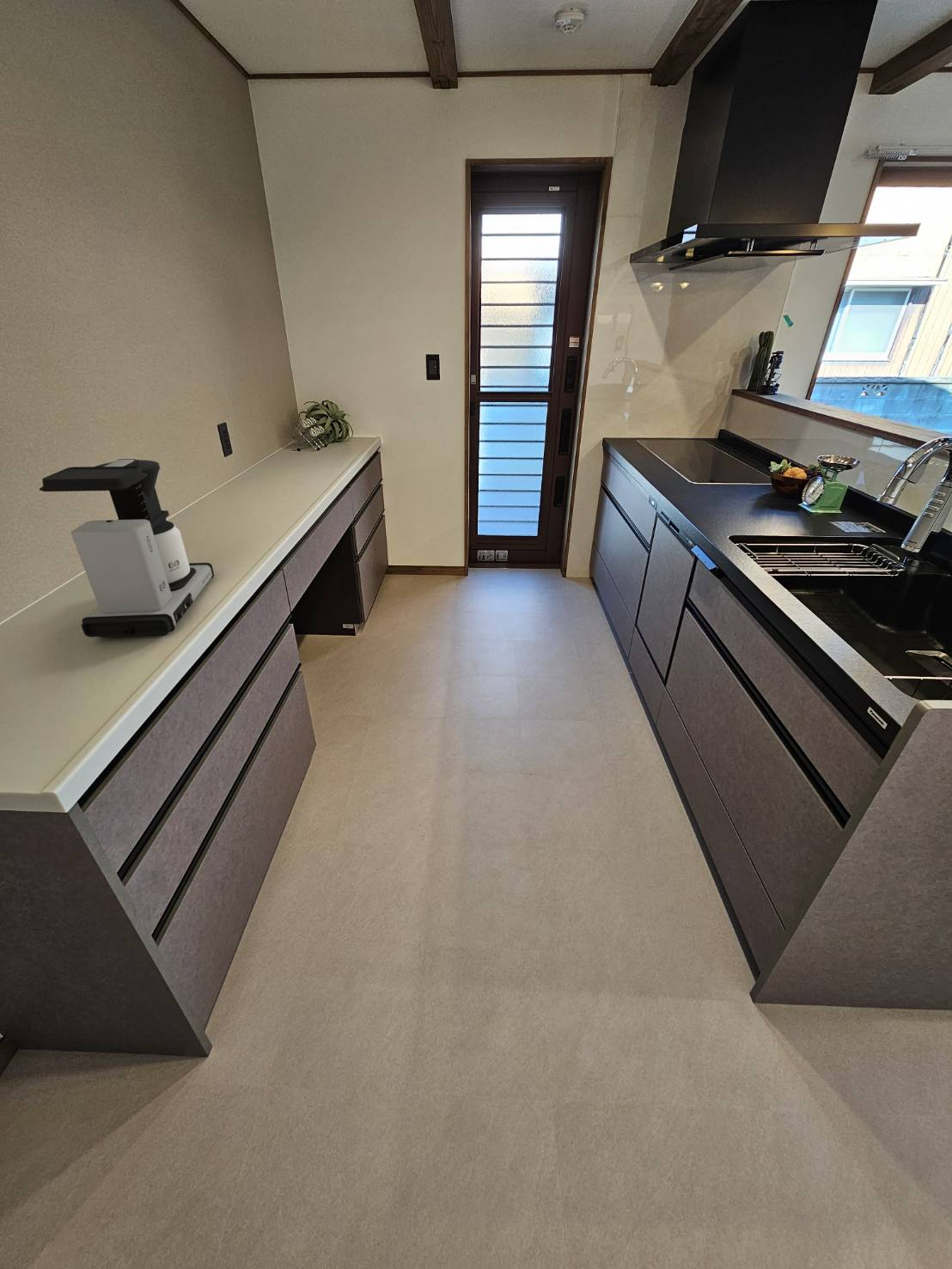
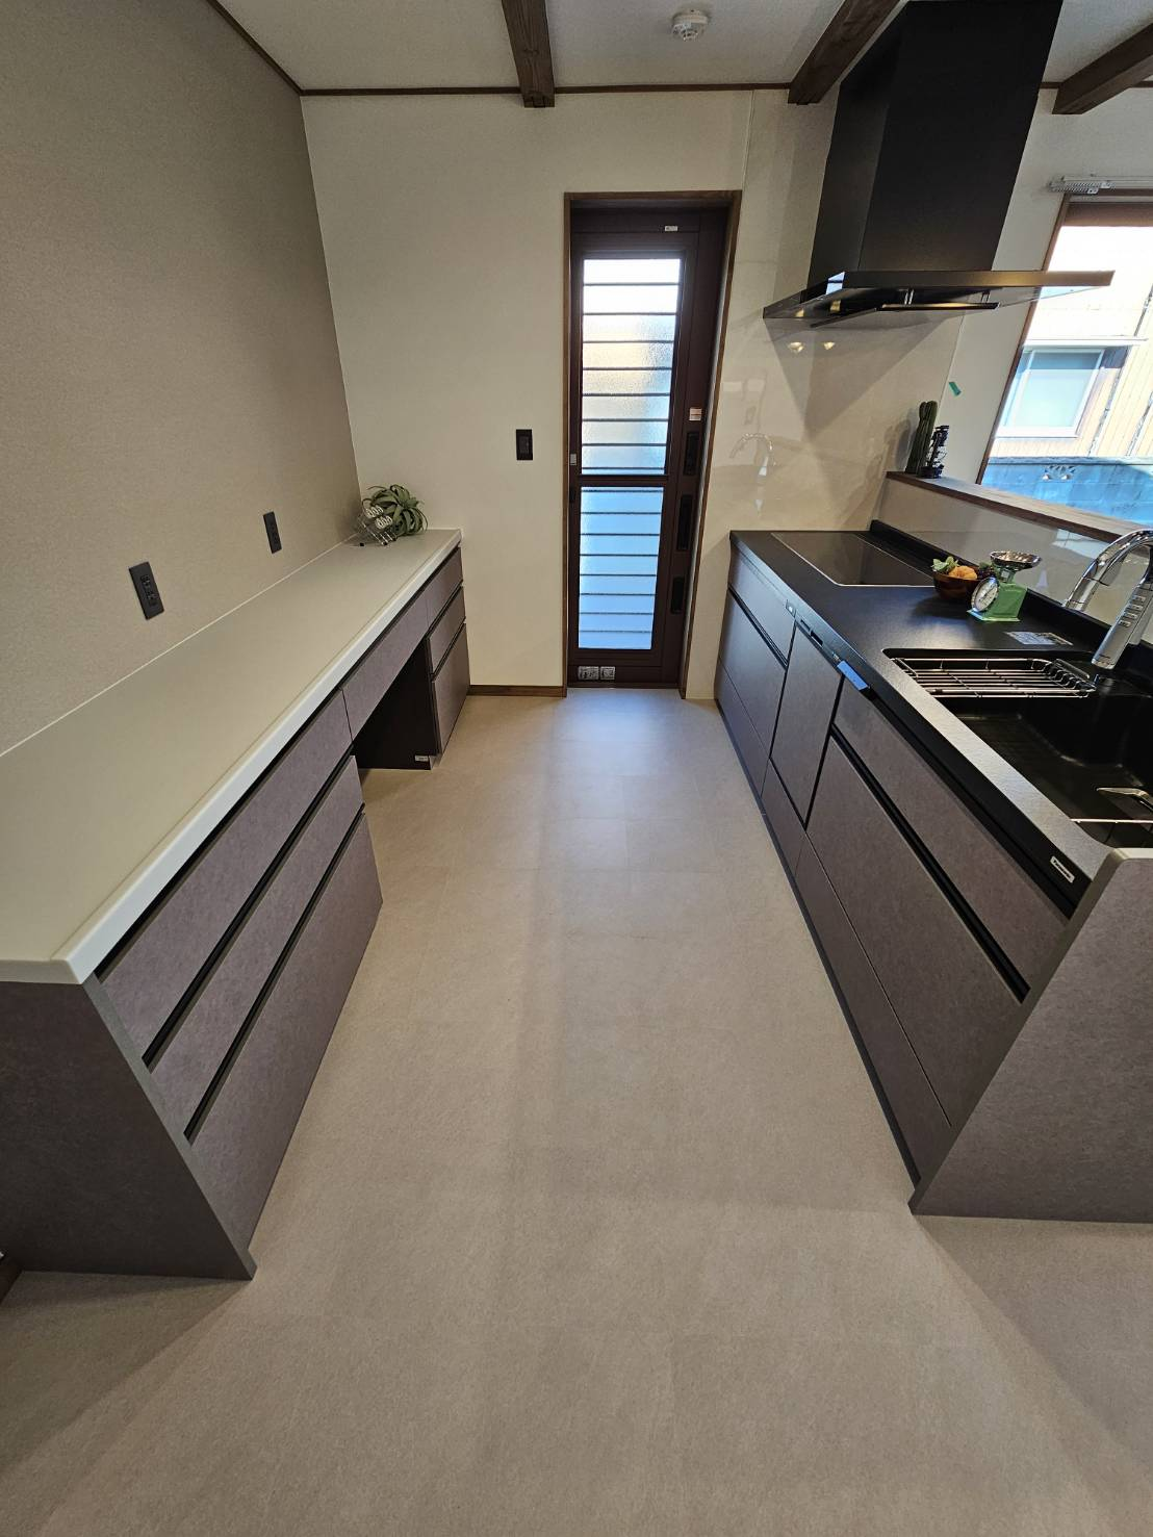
- coffee maker [39,458,215,638]
